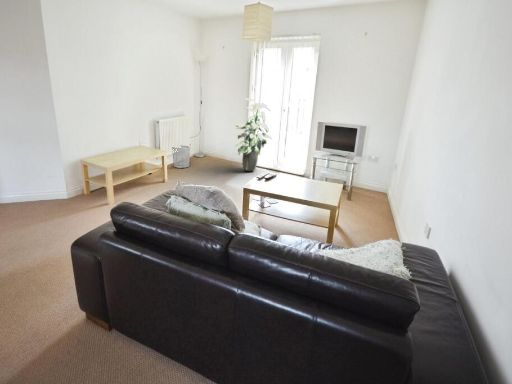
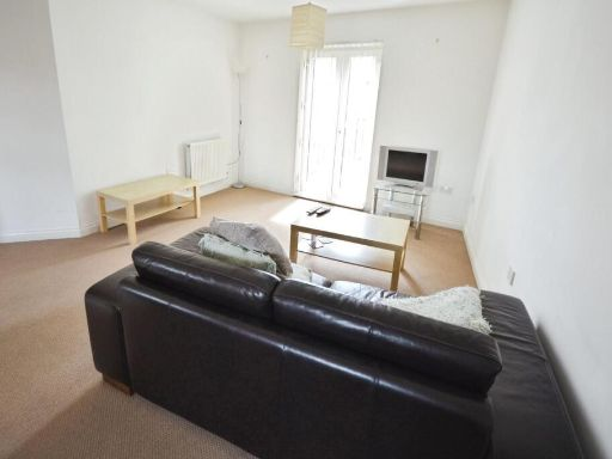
- indoor plant [235,97,273,172]
- waste bin [171,145,191,169]
